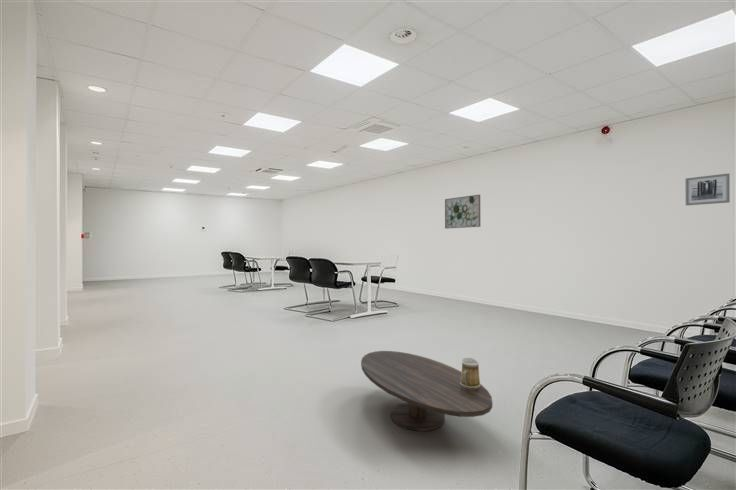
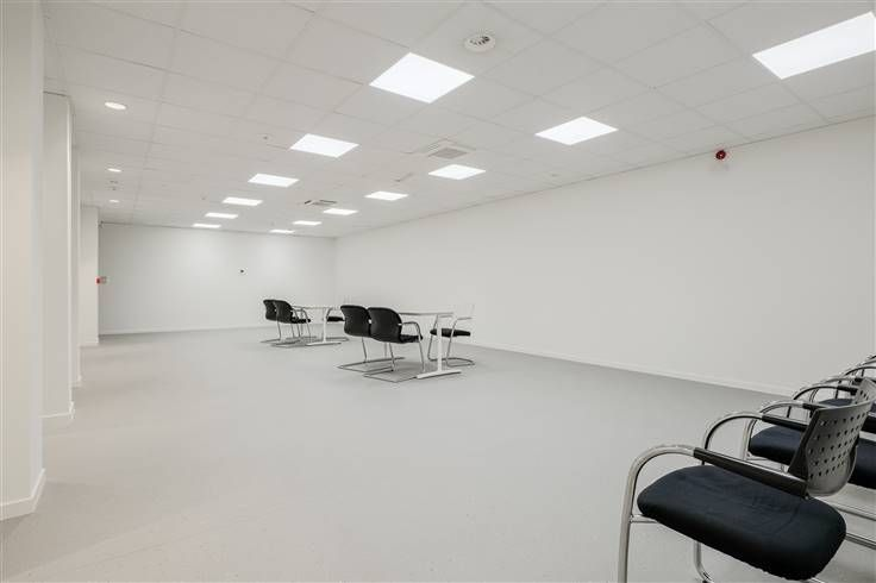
- wall art [684,172,731,206]
- mug [460,357,481,389]
- coffee table [360,350,493,432]
- wall art [444,194,481,230]
